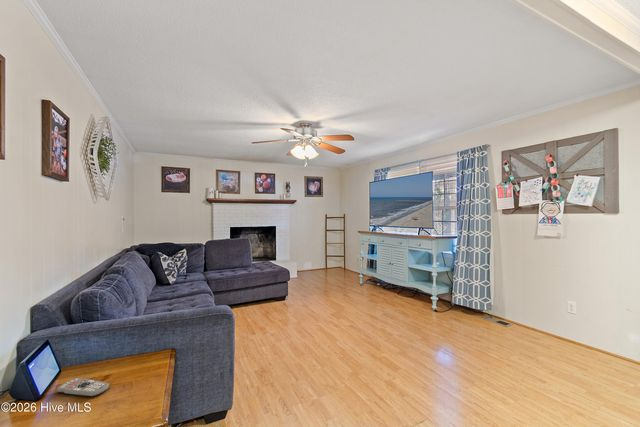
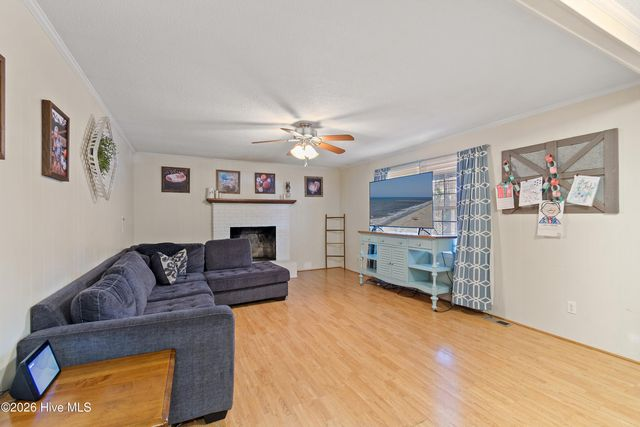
- remote control [56,377,110,398]
